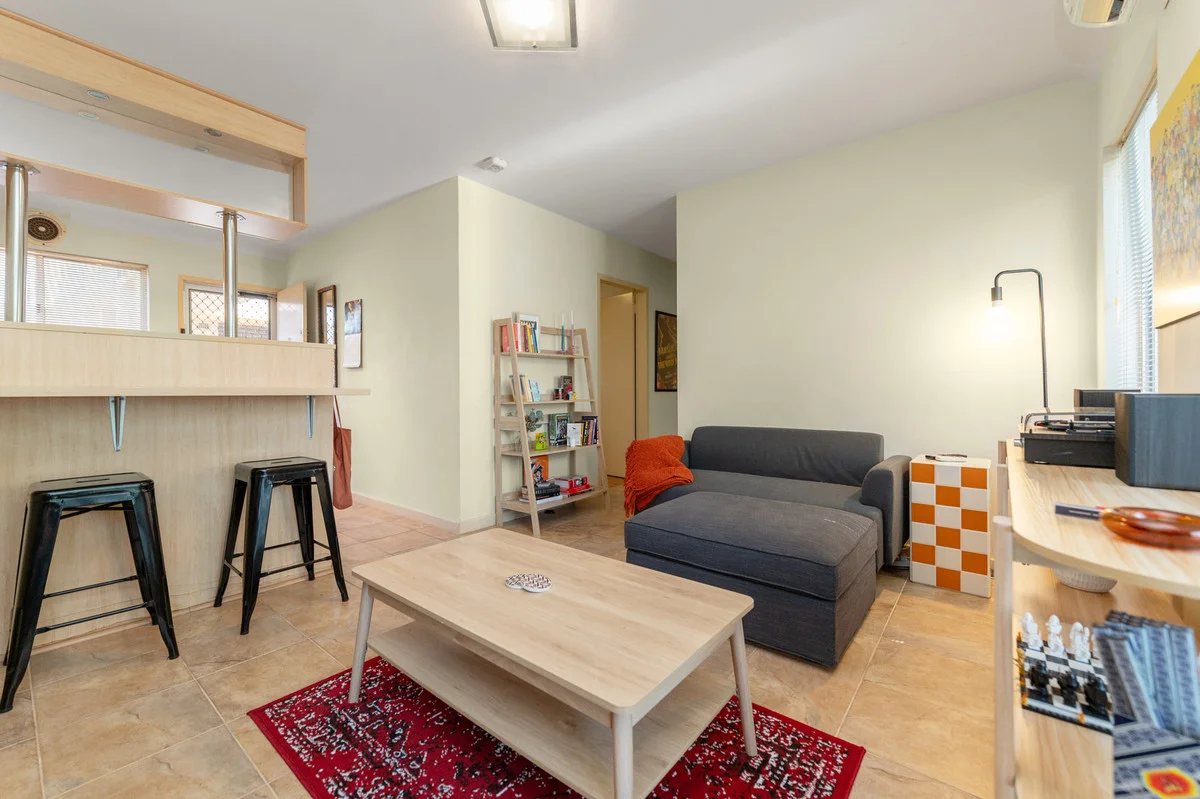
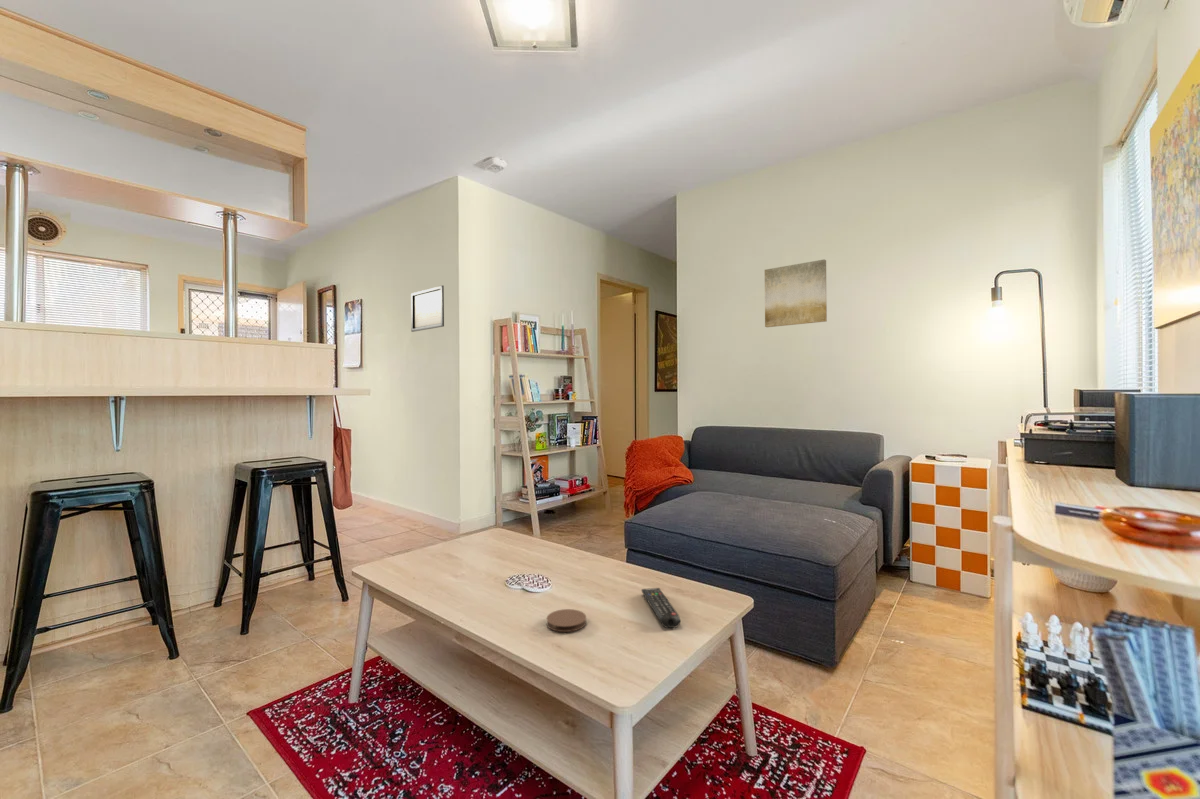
+ wall art [764,258,828,328]
+ coaster [545,608,587,633]
+ wall art [410,285,445,333]
+ remote control [640,587,681,629]
